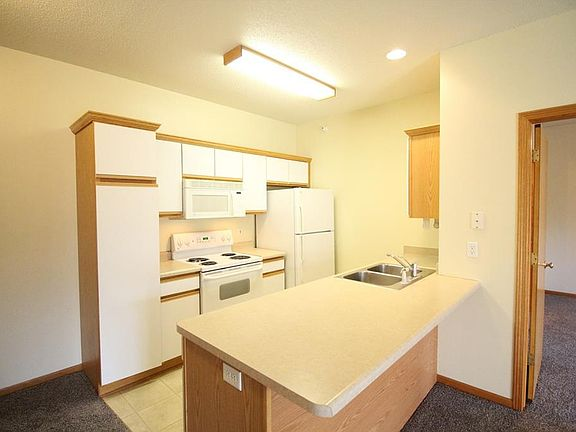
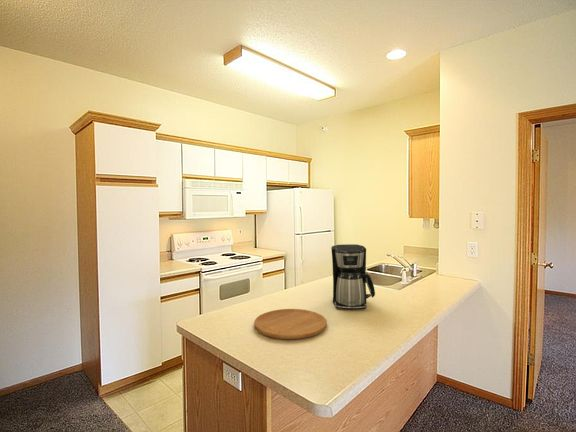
+ coffee maker [330,243,376,310]
+ cutting board [253,308,328,340]
